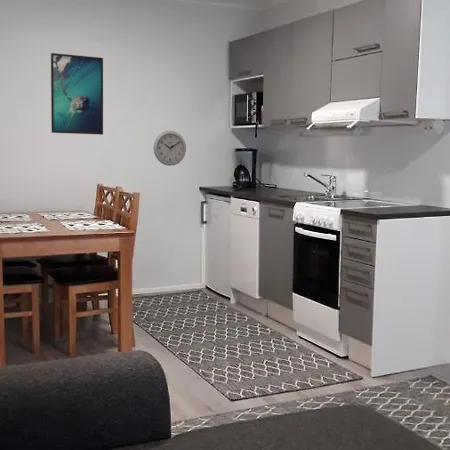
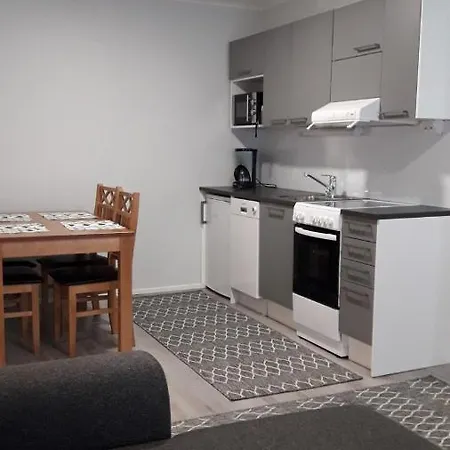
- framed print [50,52,104,136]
- wall clock [153,130,187,167]
